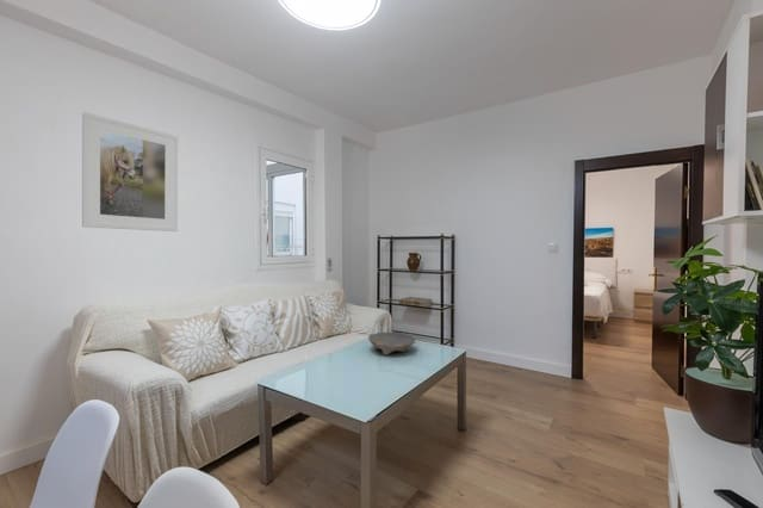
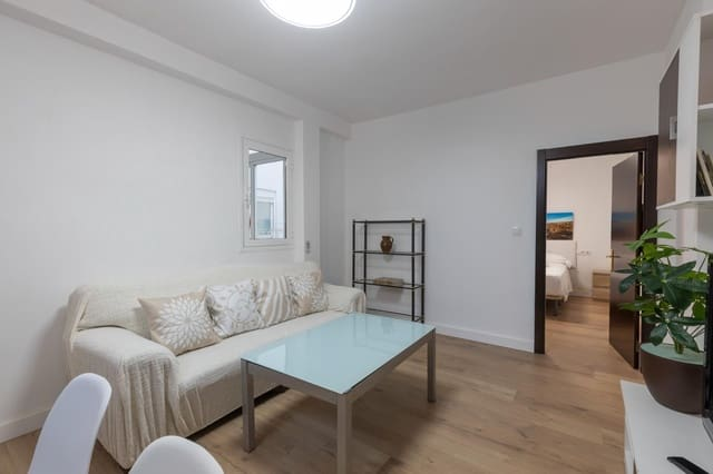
- bowl [367,332,416,355]
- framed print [81,111,179,233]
